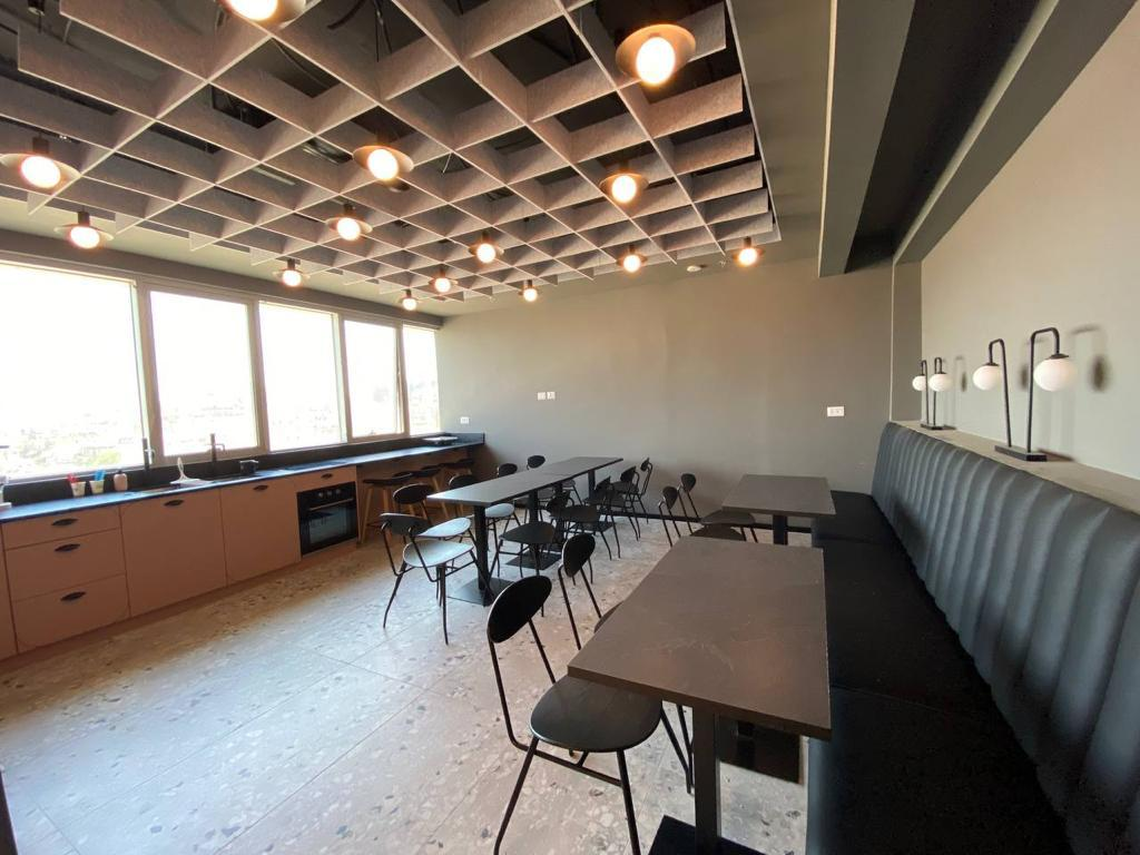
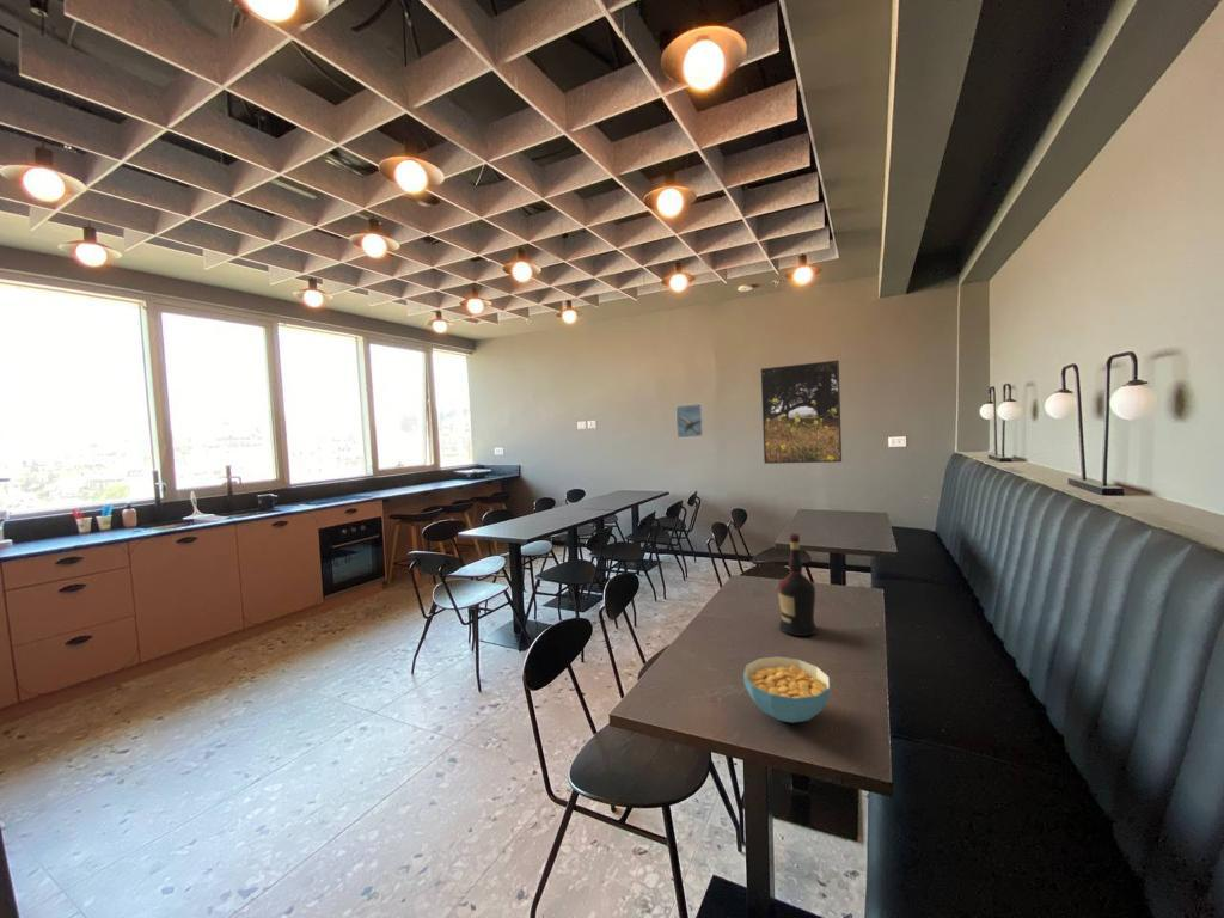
+ liquor [777,532,818,637]
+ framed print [674,403,704,439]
+ cereal bowl [742,655,831,724]
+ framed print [760,359,843,465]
